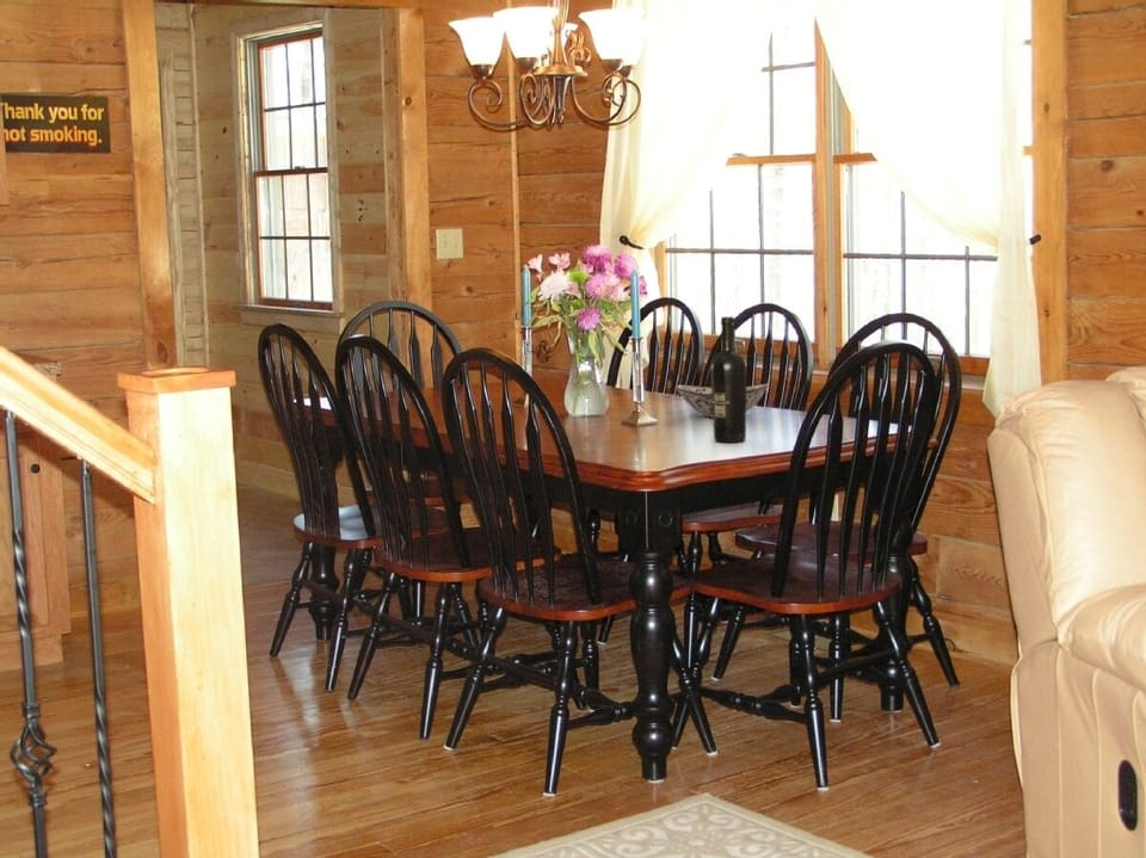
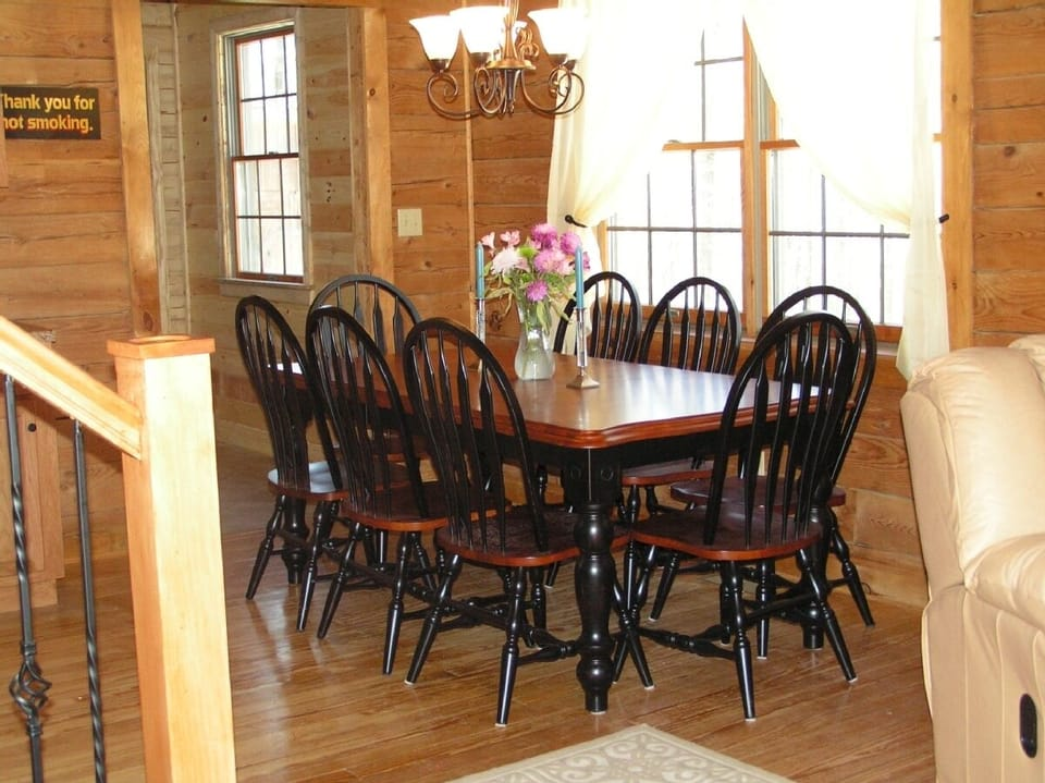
- wine bottle [710,316,747,443]
- decorative bowl [674,383,770,418]
